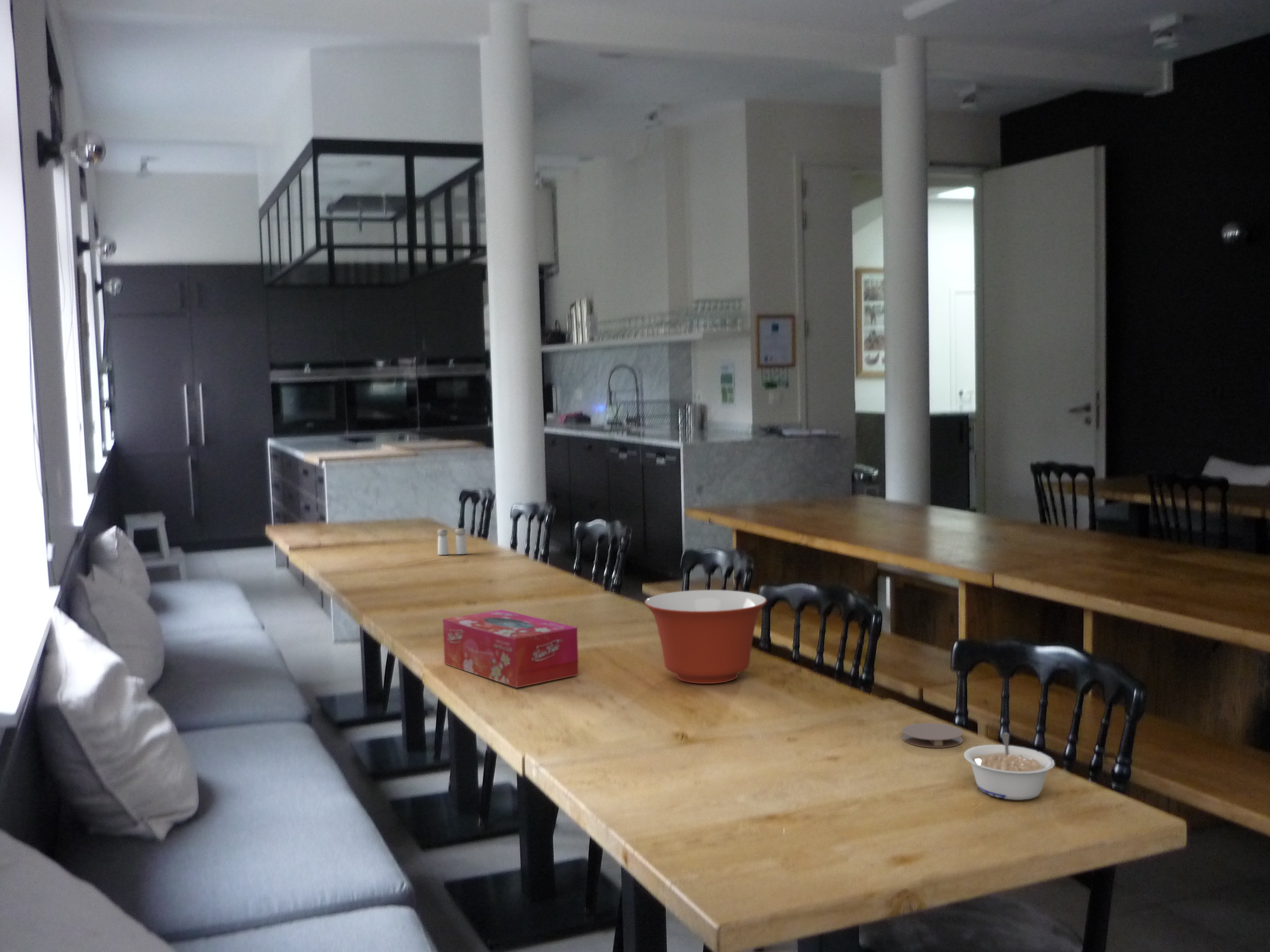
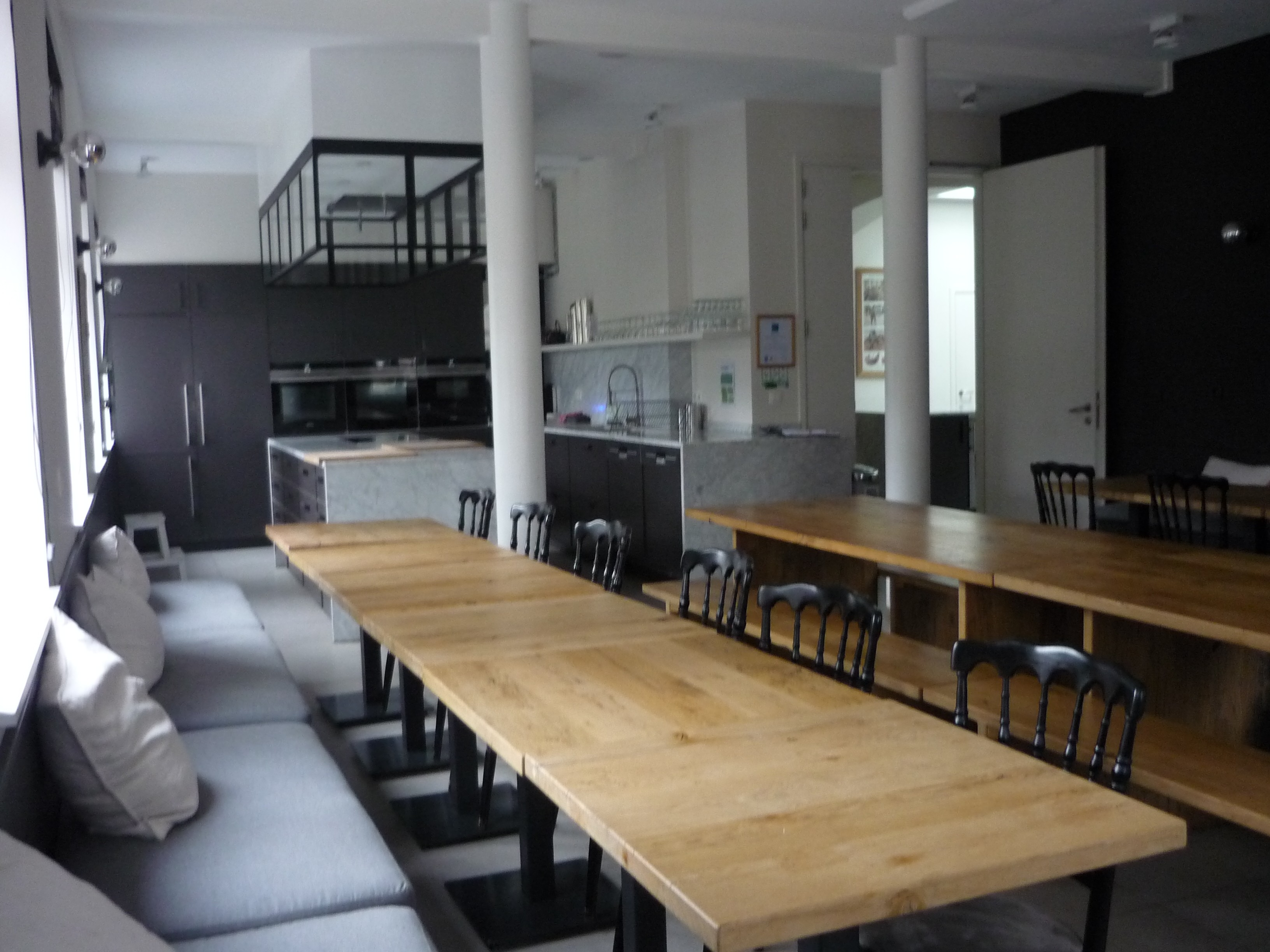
- salt and pepper shaker [437,528,467,555]
- coaster [902,723,963,748]
- tissue box [442,609,579,688]
- legume [963,733,1055,800]
- mixing bowl [644,590,767,684]
